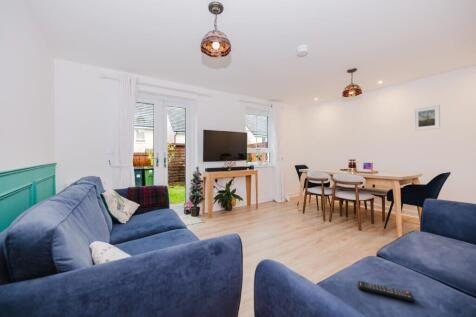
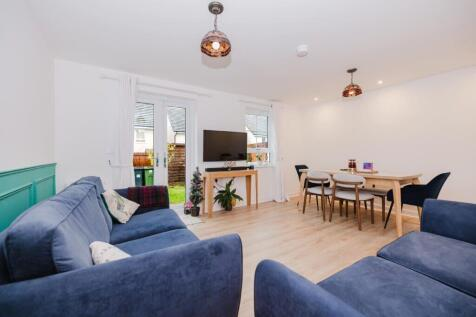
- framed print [413,104,441,132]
- remote control [357,280,416,303]
